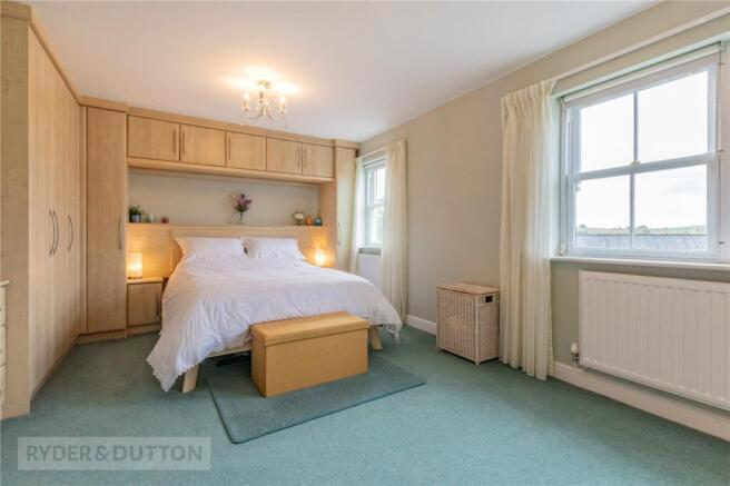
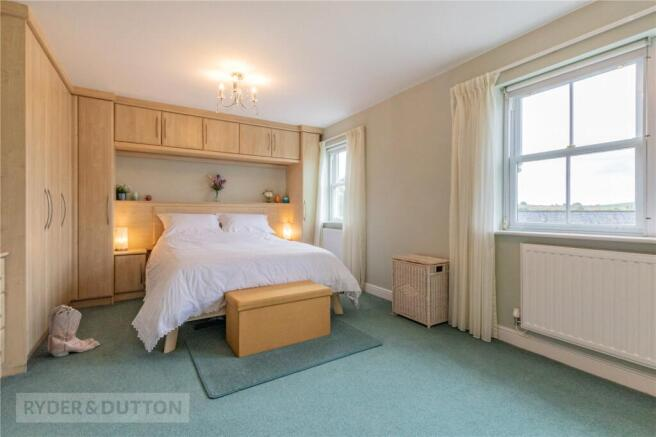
+ boots [47,304,100,358]
